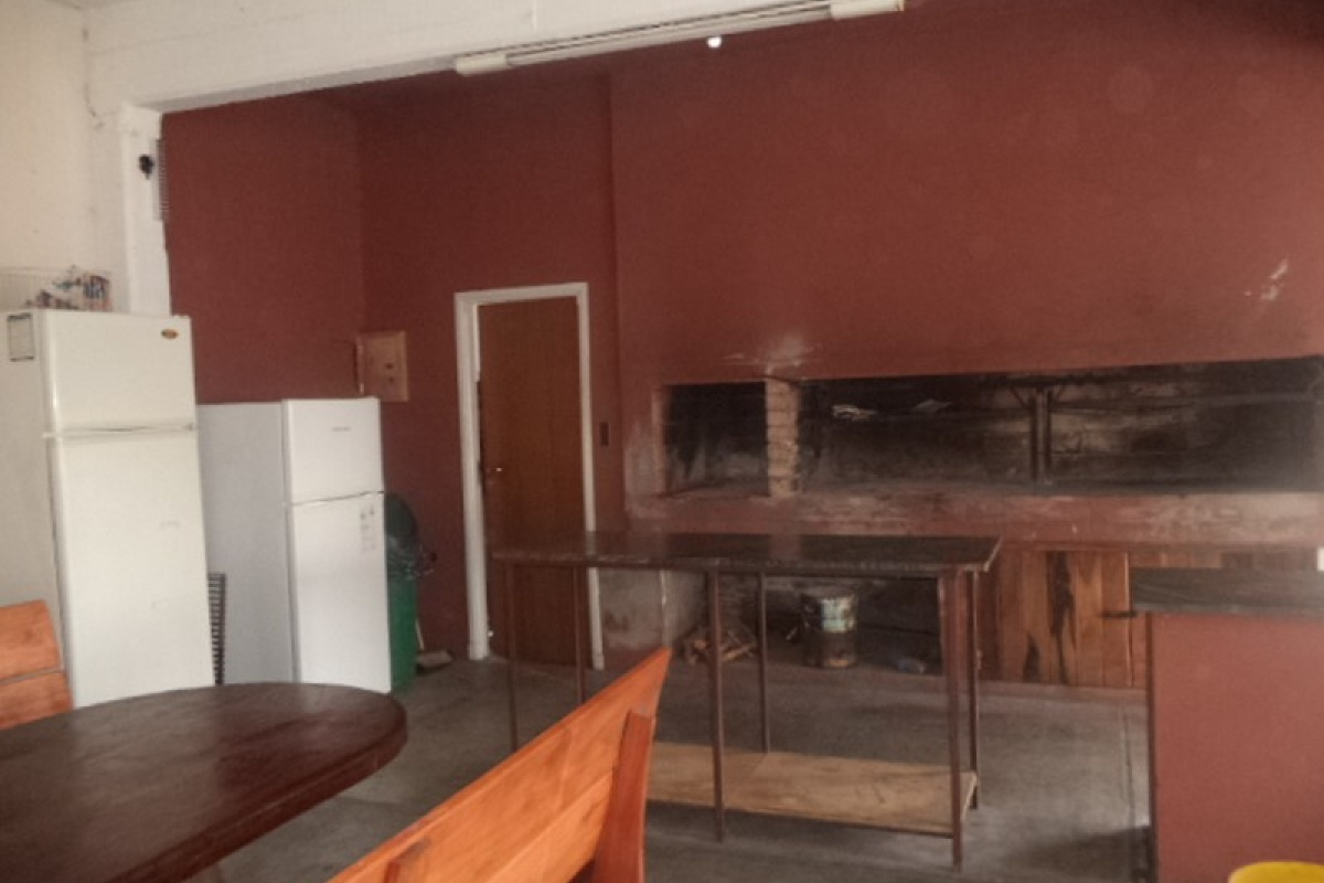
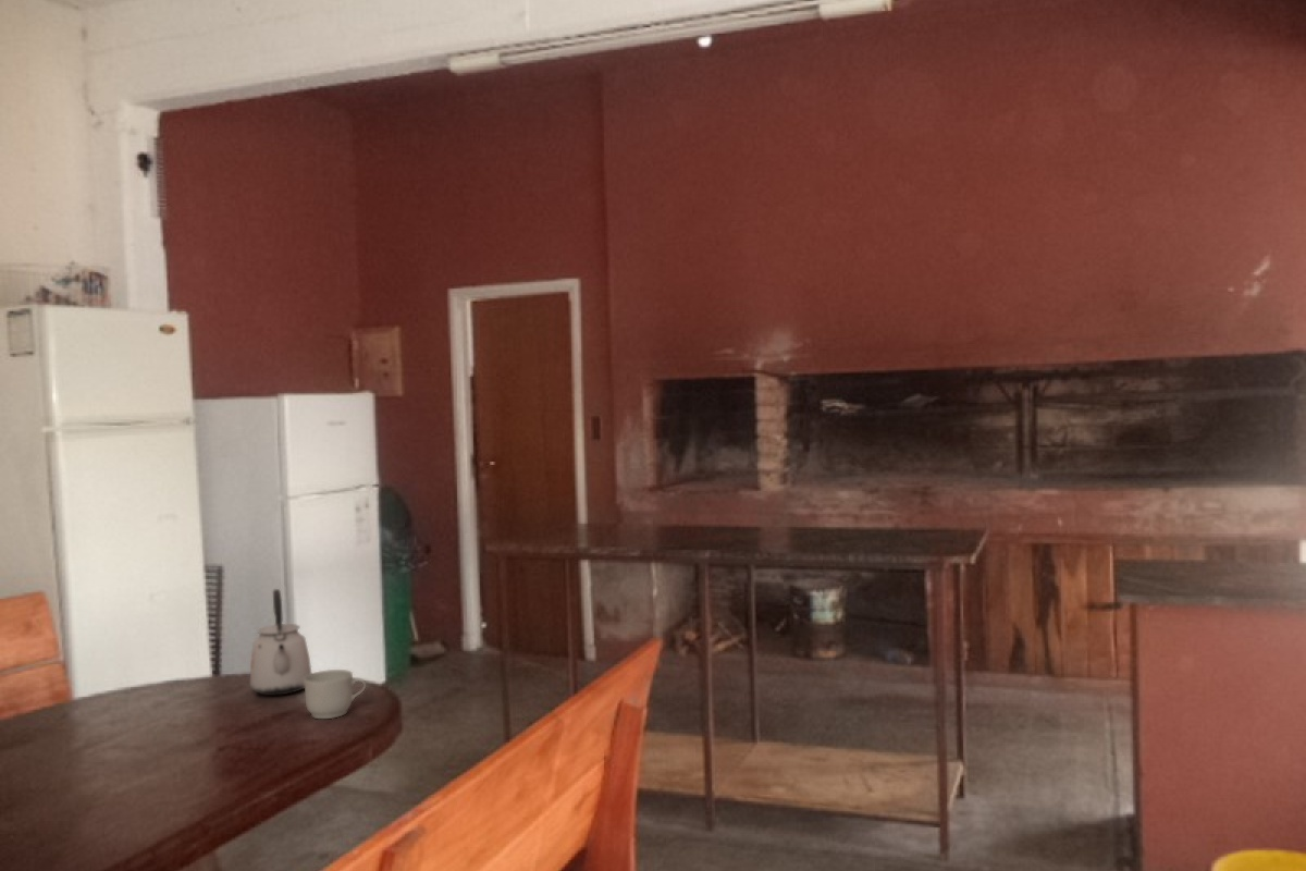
+ kettle [249,588,312,697]
+ mug [304,668,367,720]
